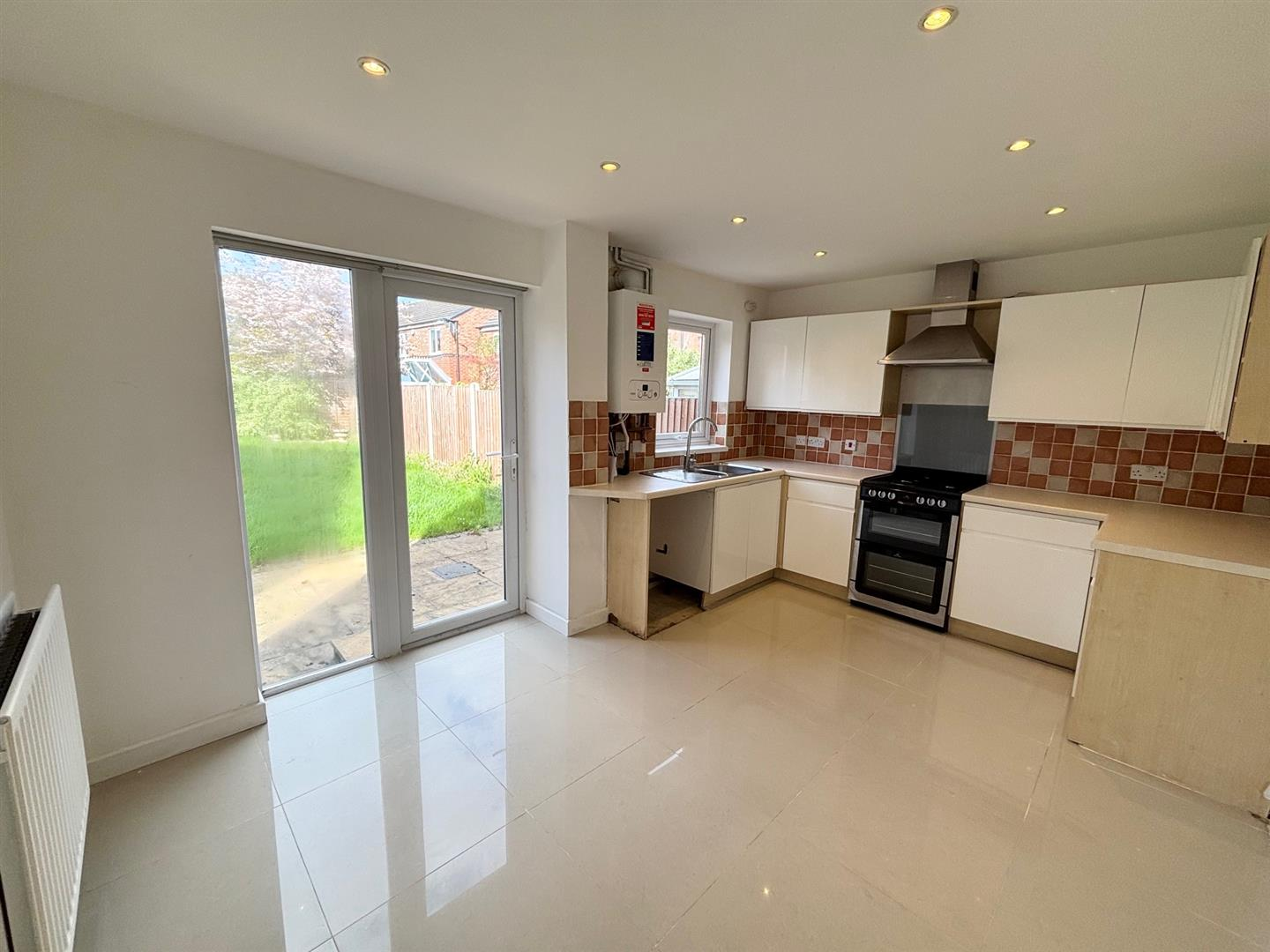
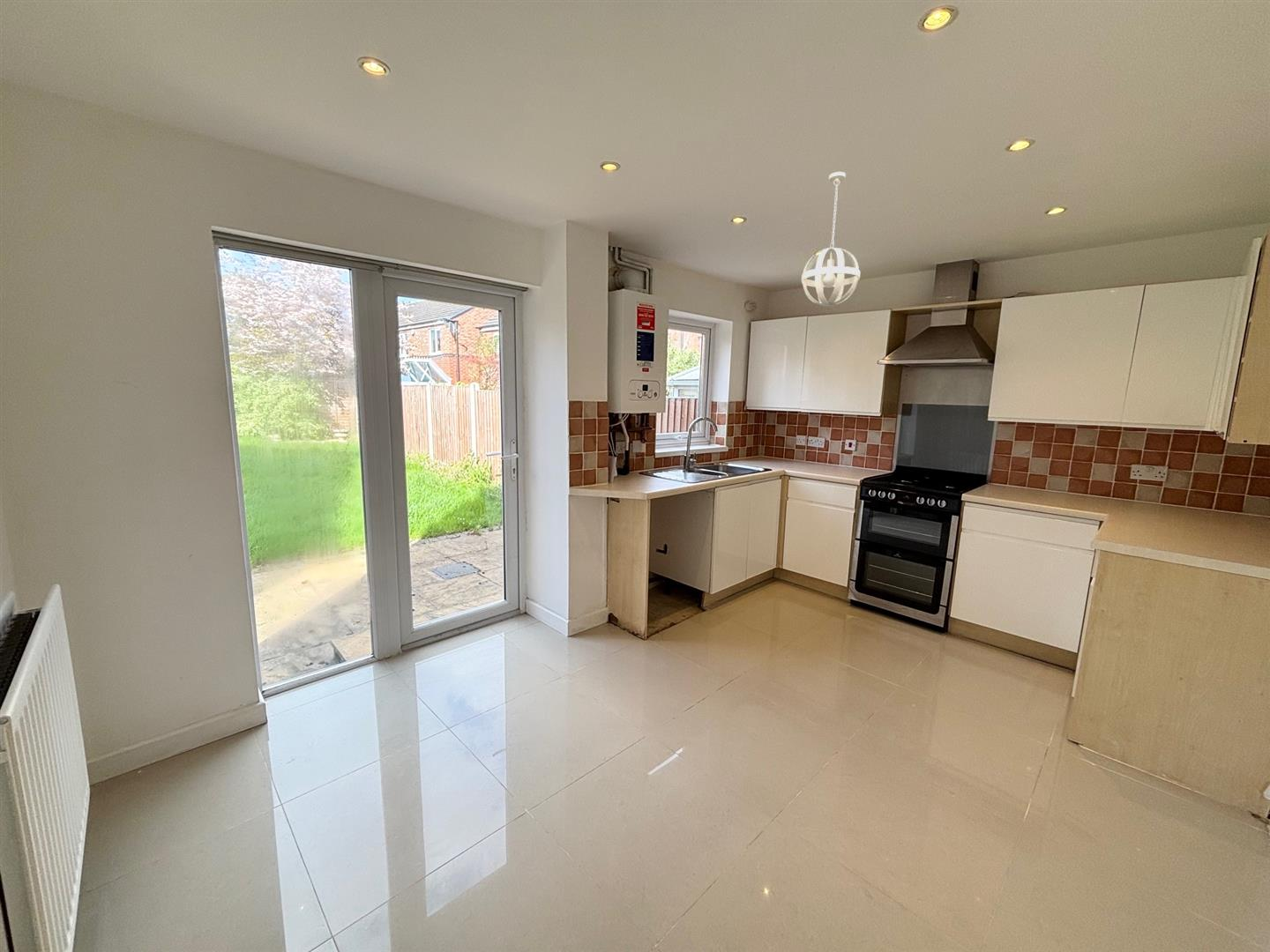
+ pendant light [801,171,861,307]
